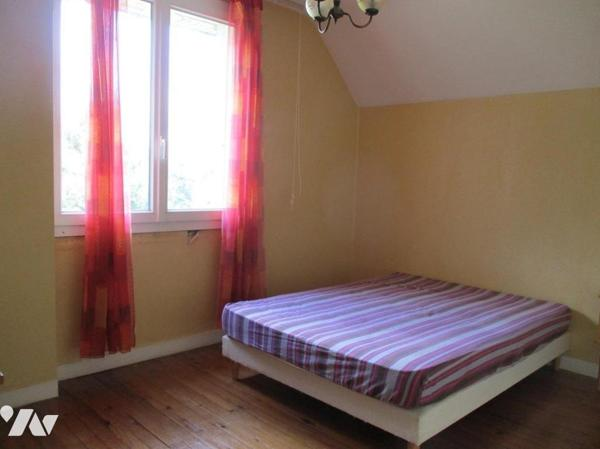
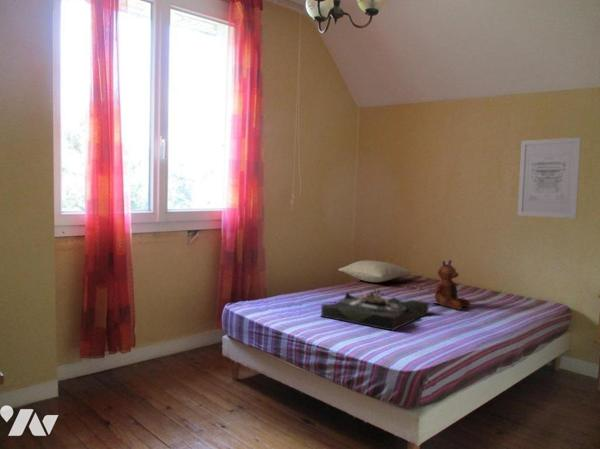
+ pillow [337,259,413,283]
+ serving tray [319,288,430,332]
+ wall art [517,136,582,219]
+ toy [434,259,471,311]
